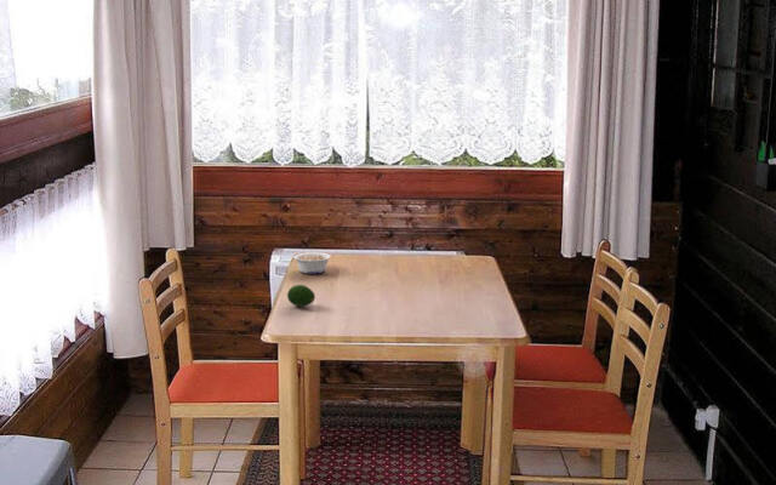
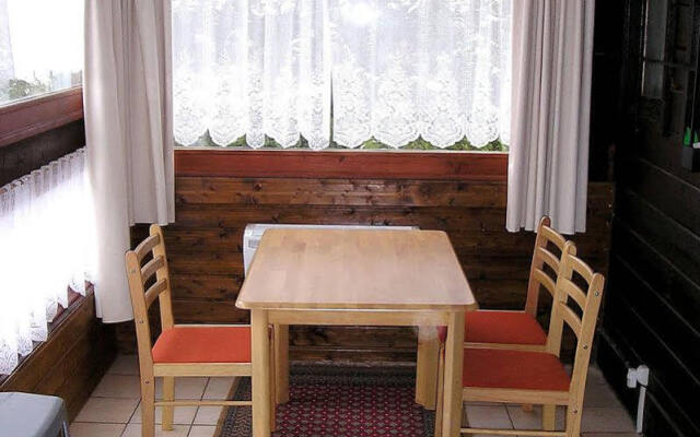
- fruit [286,284,316,308]
- legume [292,251,332,275]
